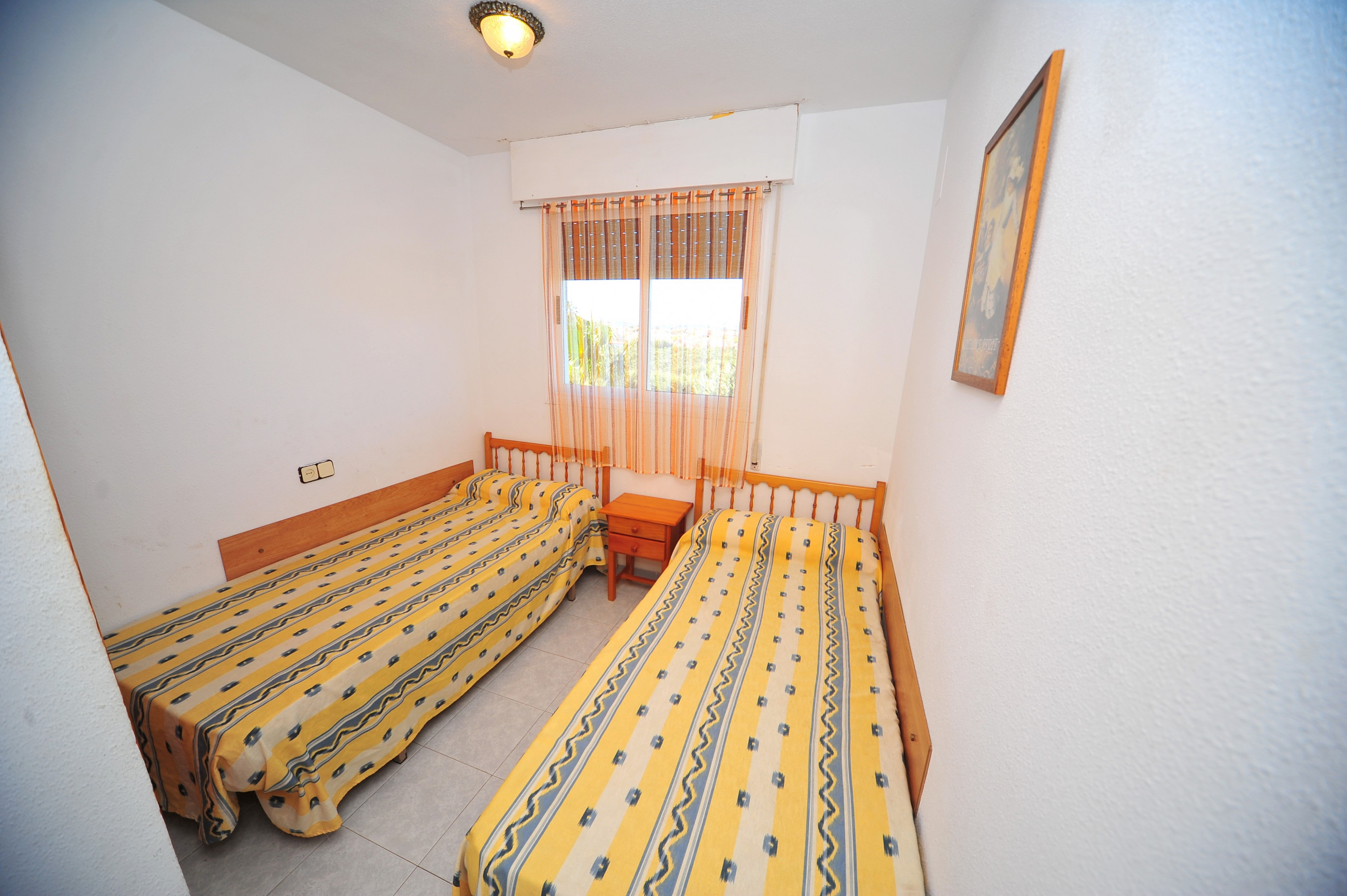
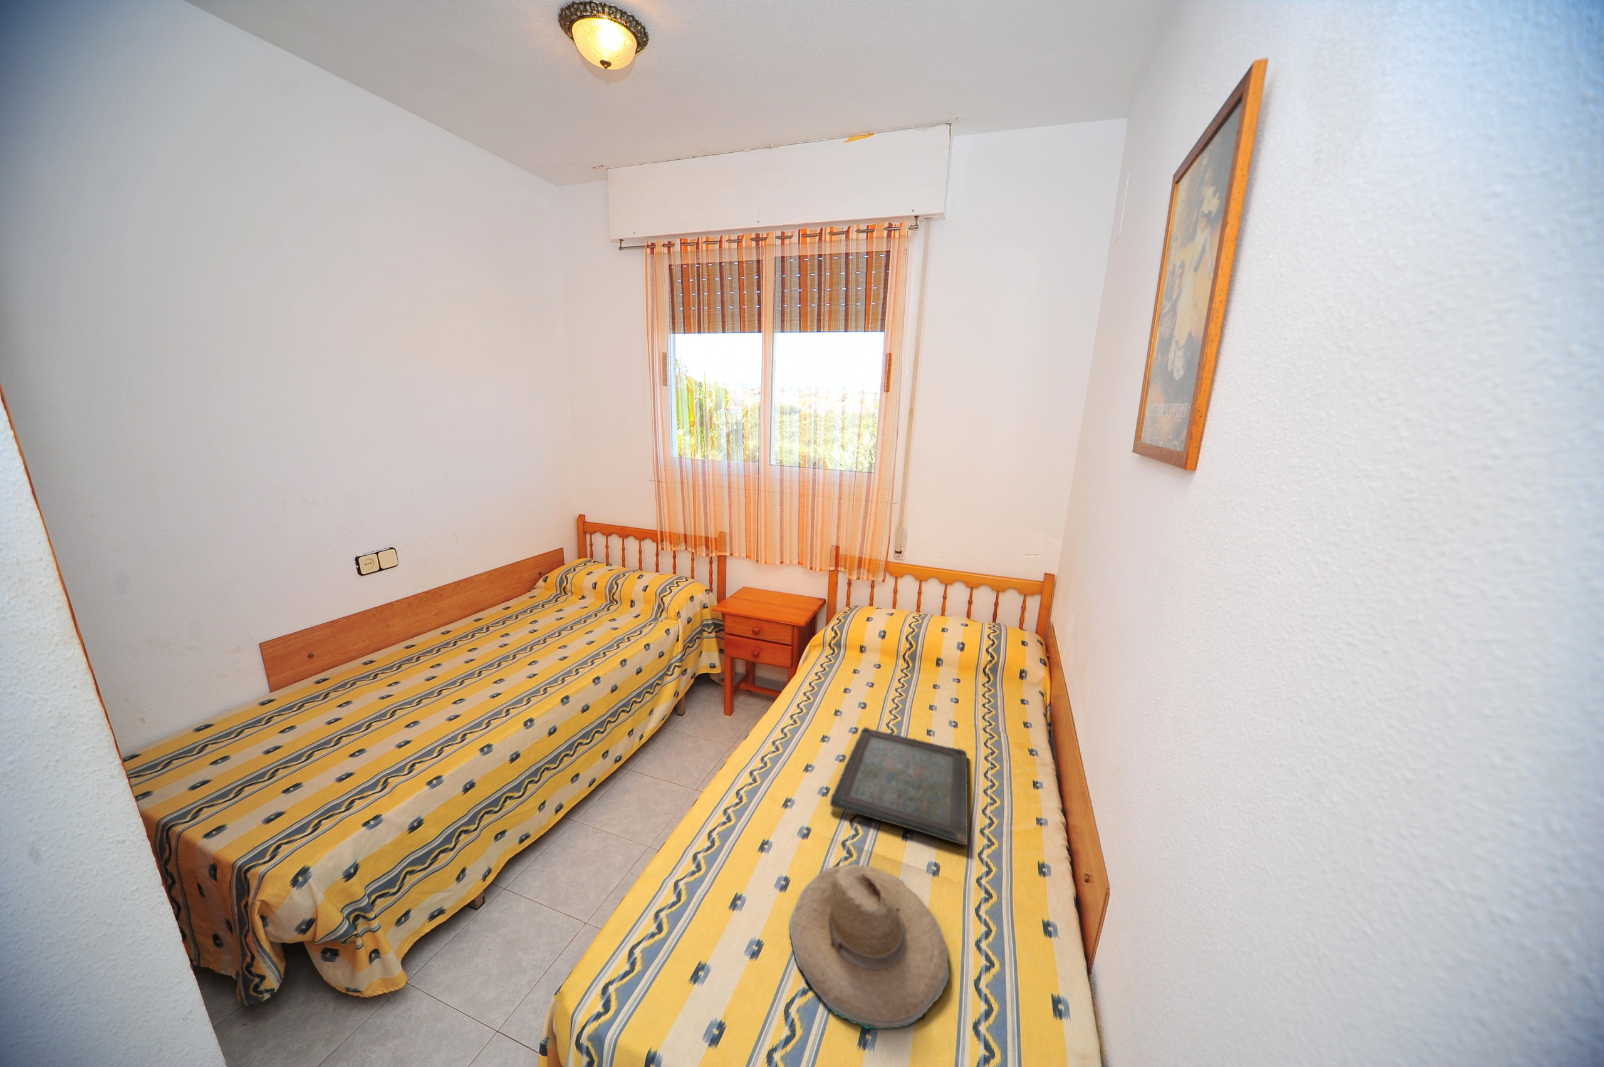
+ serving tray [830,726,968,846]
+ straw hat [788,863,950,1030]
